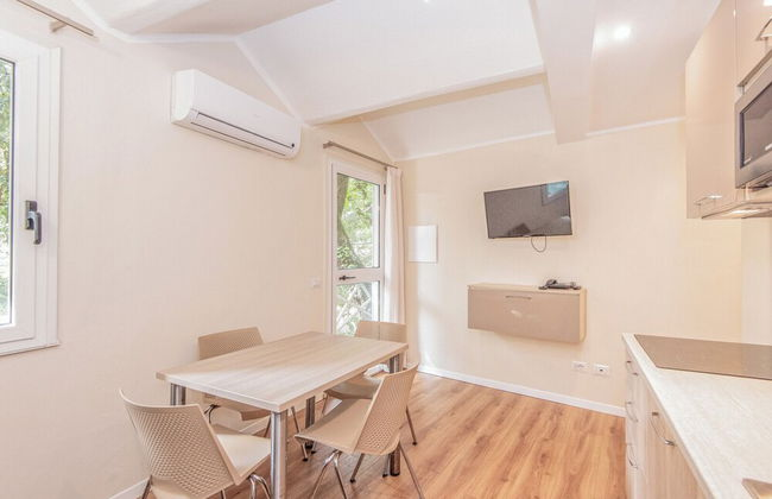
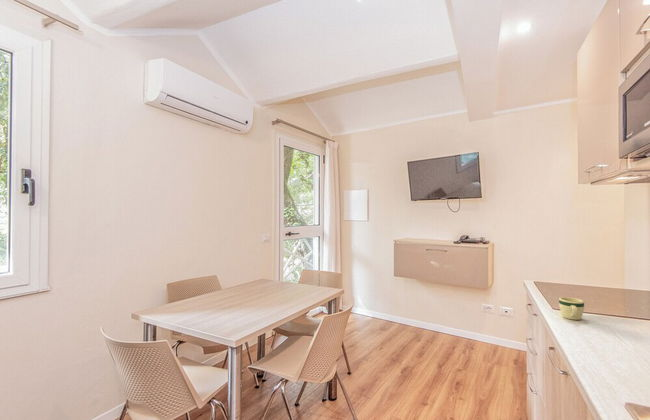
+ mug [558,296,585,321]
